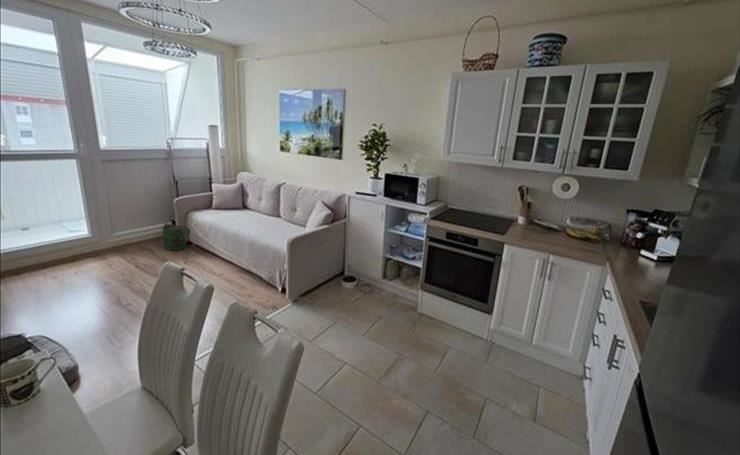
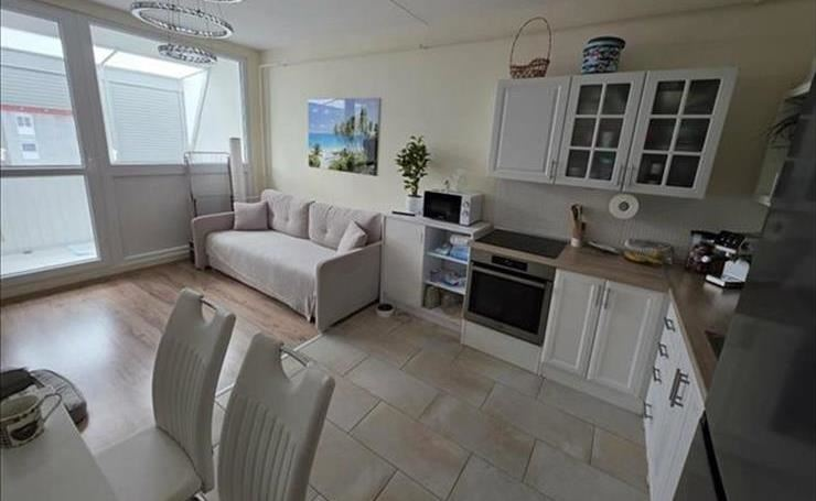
- watering can [161,222,192,252]
